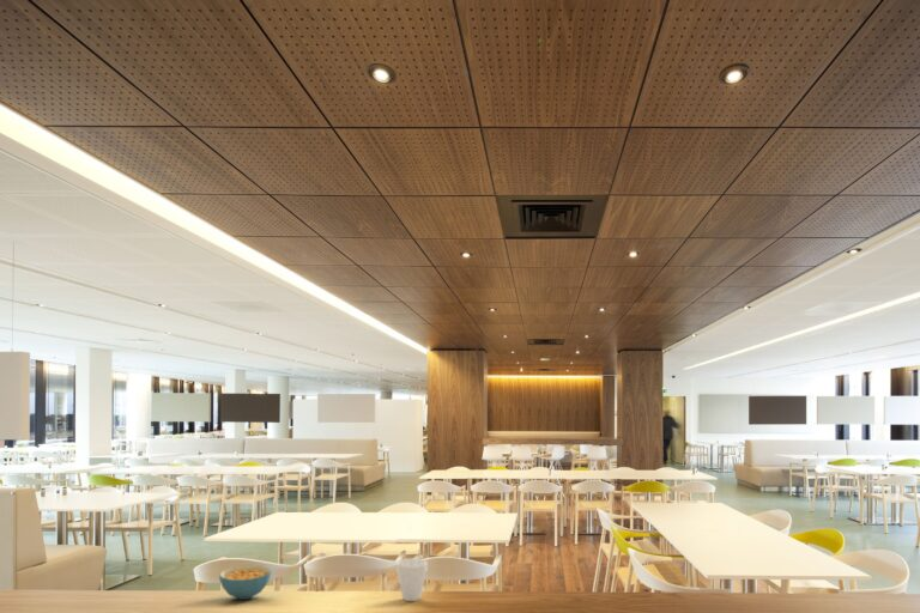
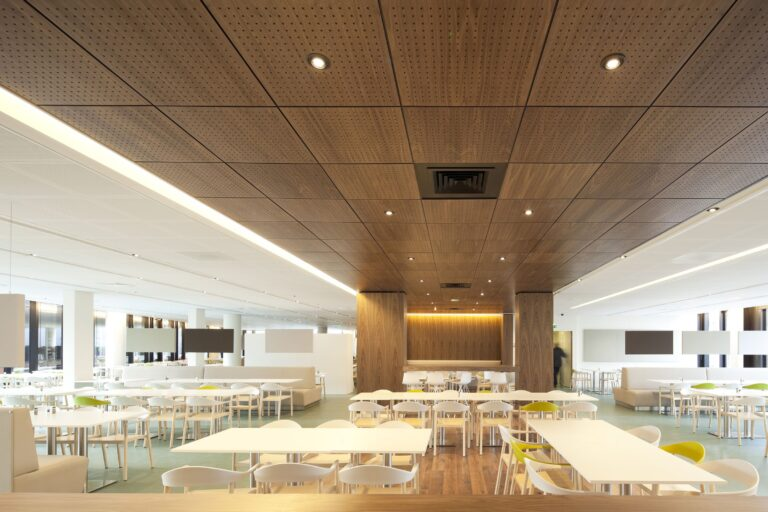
- cereal bowl [218,564,272,601]
- cup [394,557,429,602]
